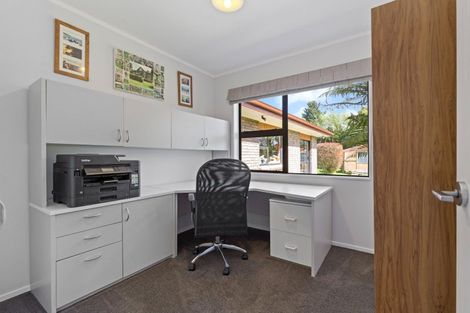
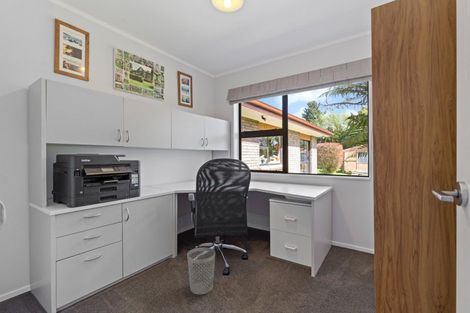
+ wastebasket [186,246,216,295]
